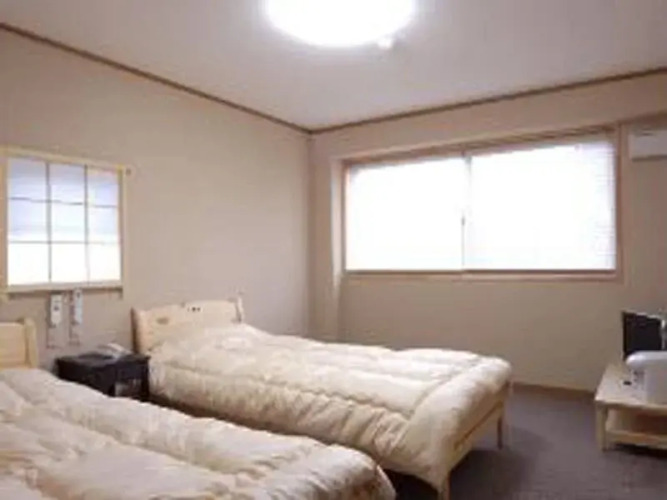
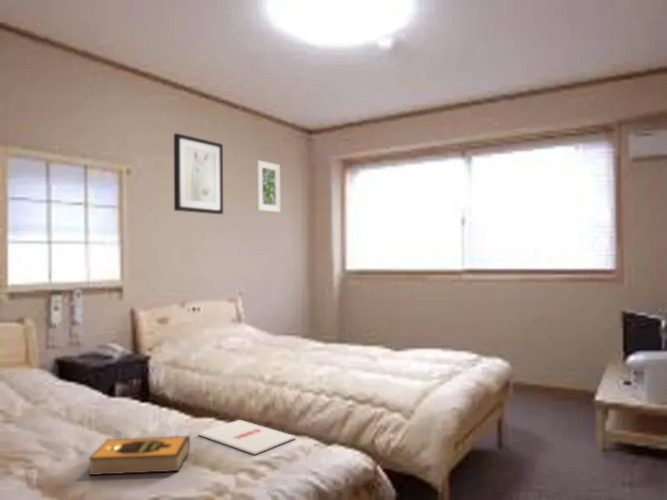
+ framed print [256,159,281,213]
+ wall art [173,132,224,215]
+ hardback book [87,435,191,476]
+ magazine [197,419,297,456]
